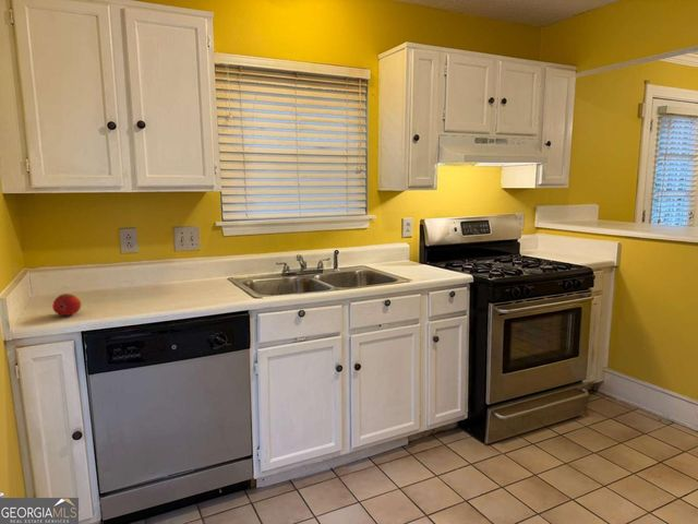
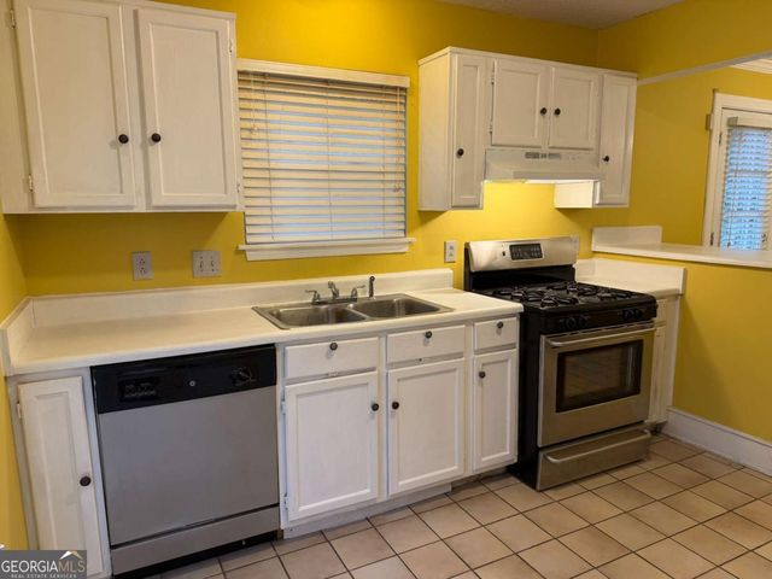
- fruit [51,293,83,317]
